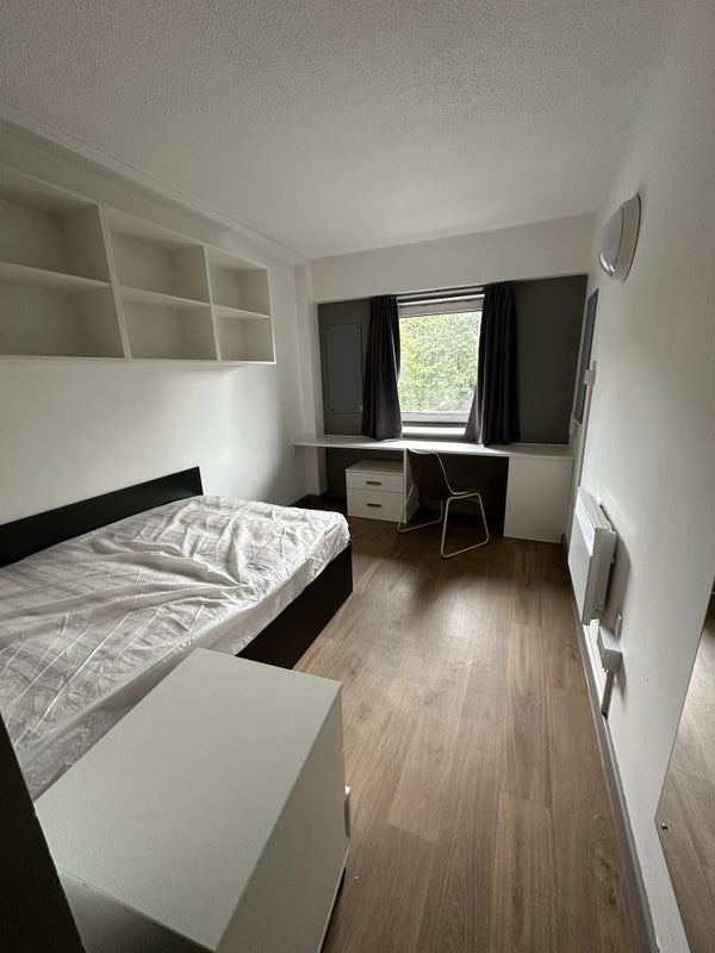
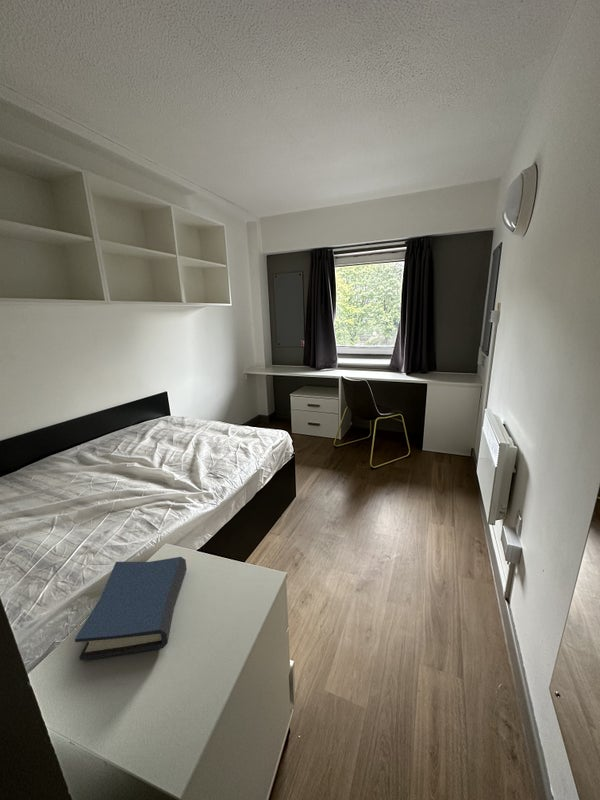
+ hardback book [74,556,188,661]
